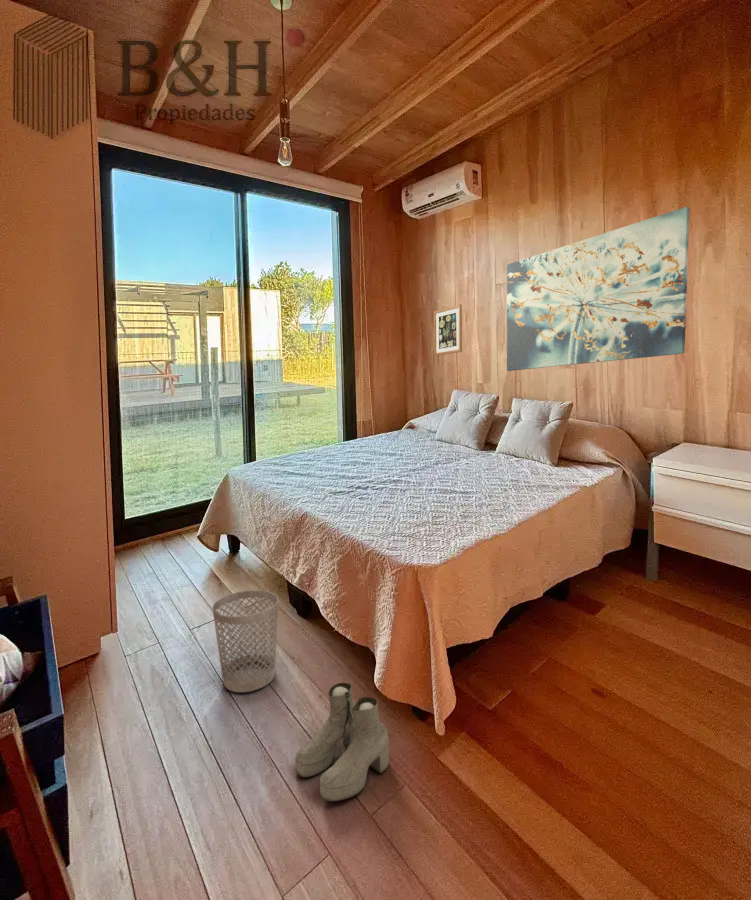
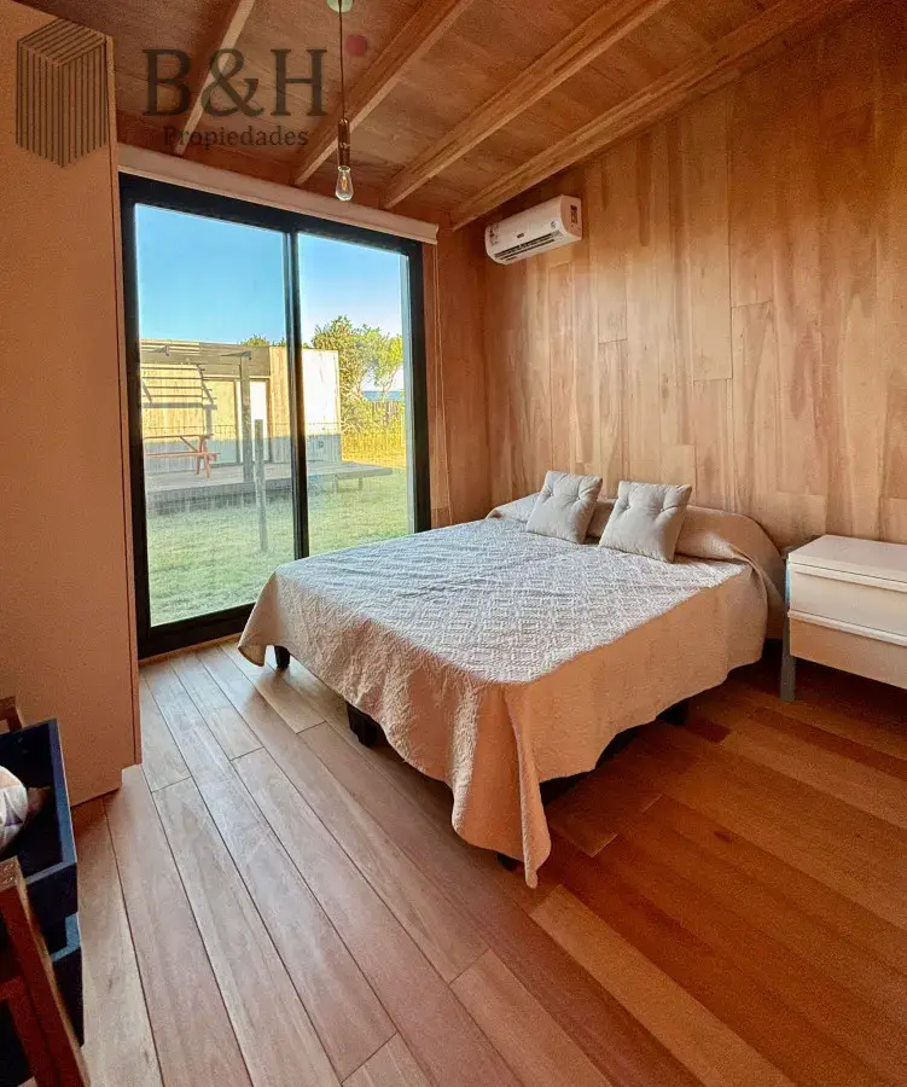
- boots [294,682,390,802]
- wall art [506,206,691,372]
- wall art [433,304,463,357]
- wastebasket [211,589,279,693]
